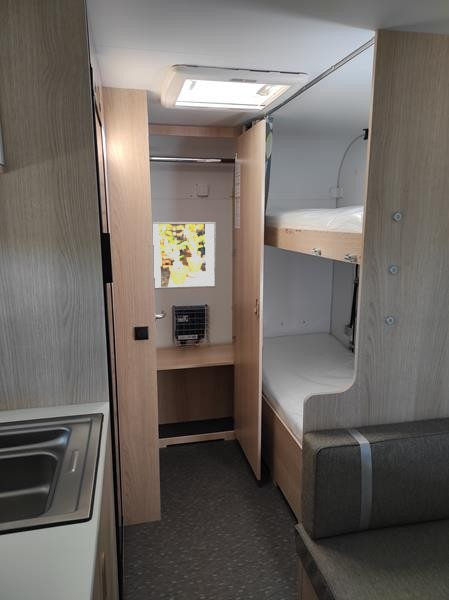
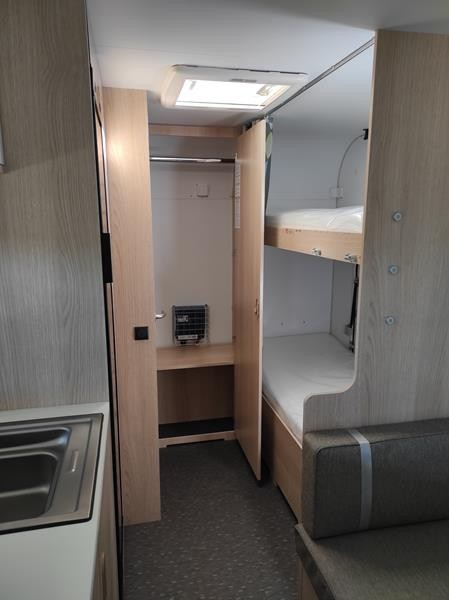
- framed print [152,221,217,290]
